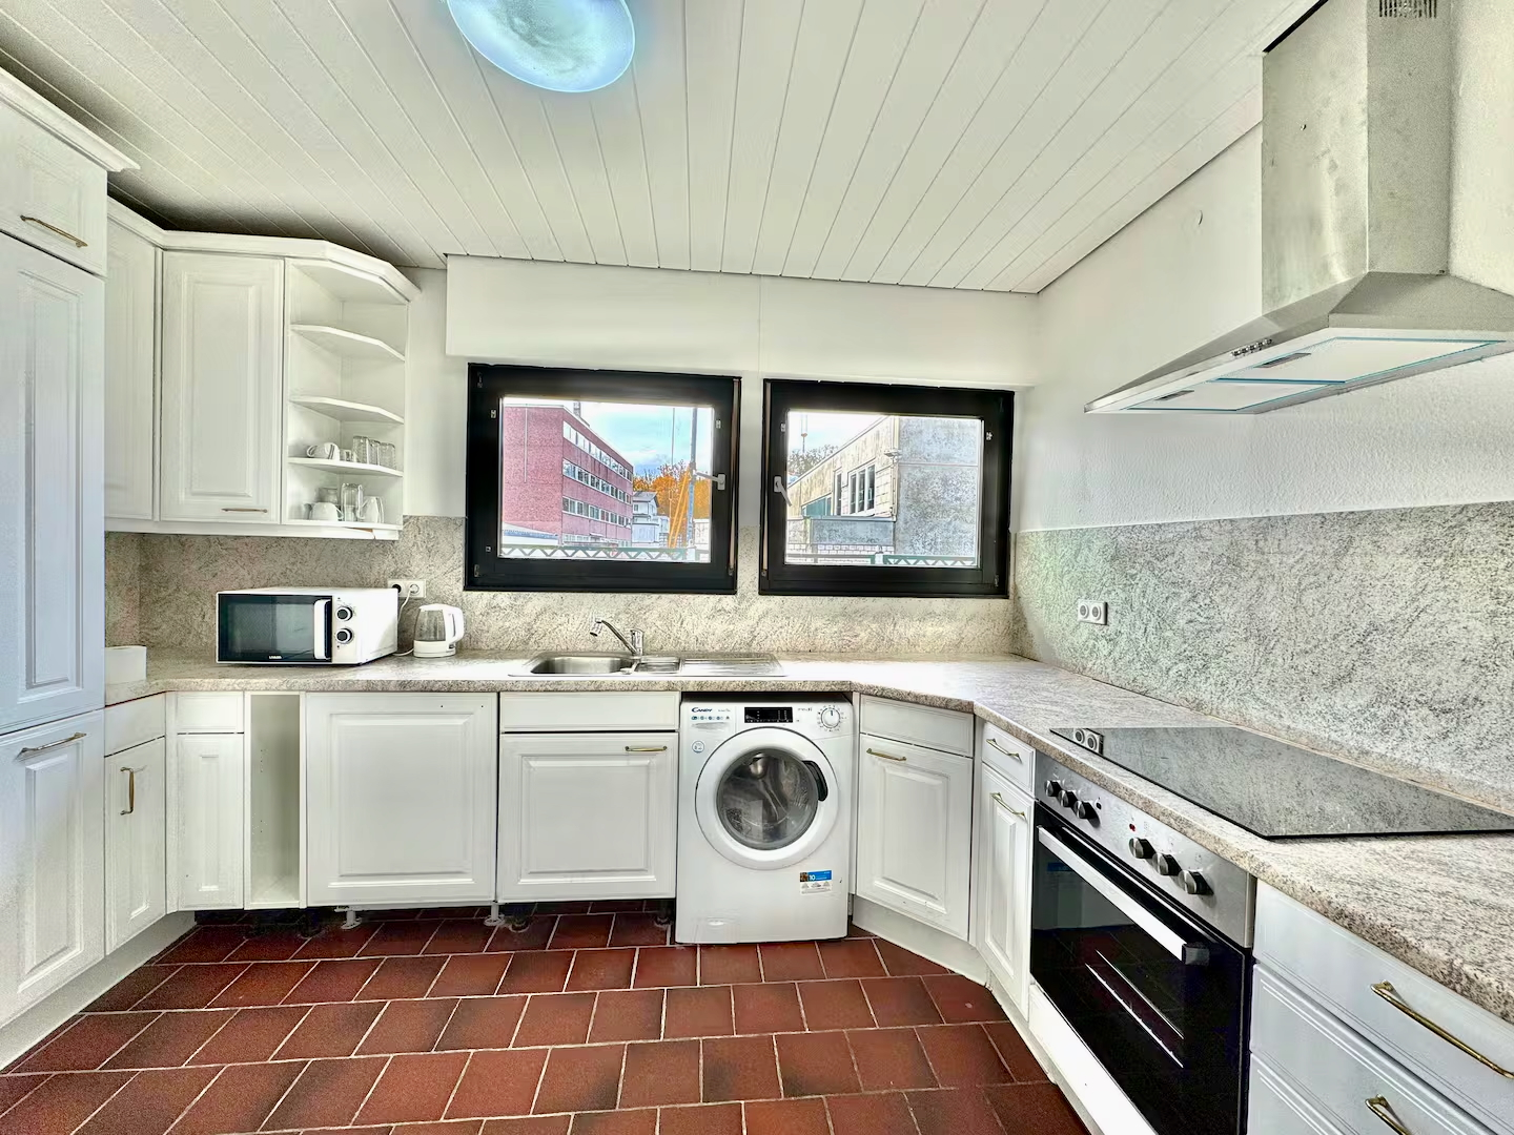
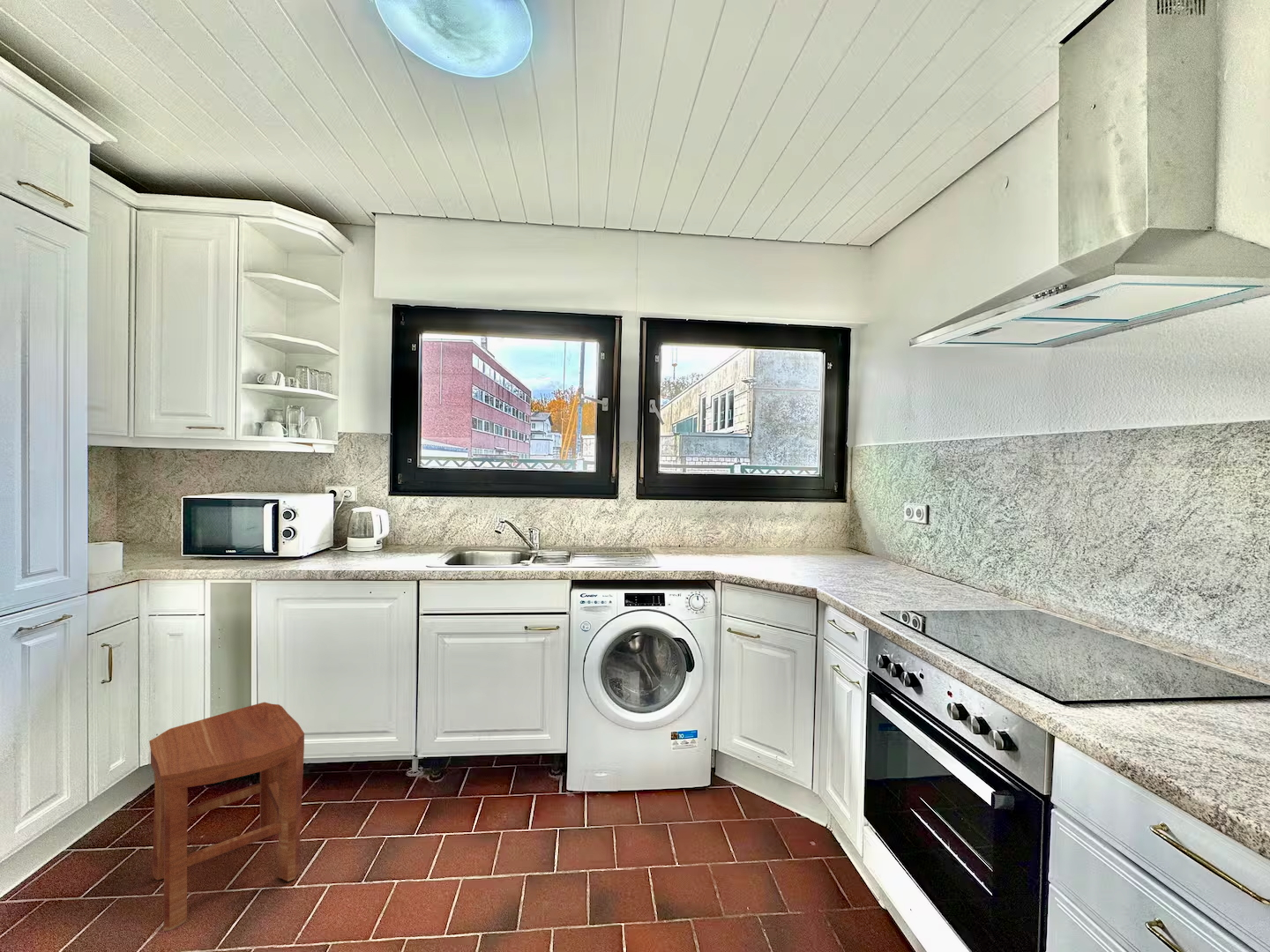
+ stool [148,702,305,932]
